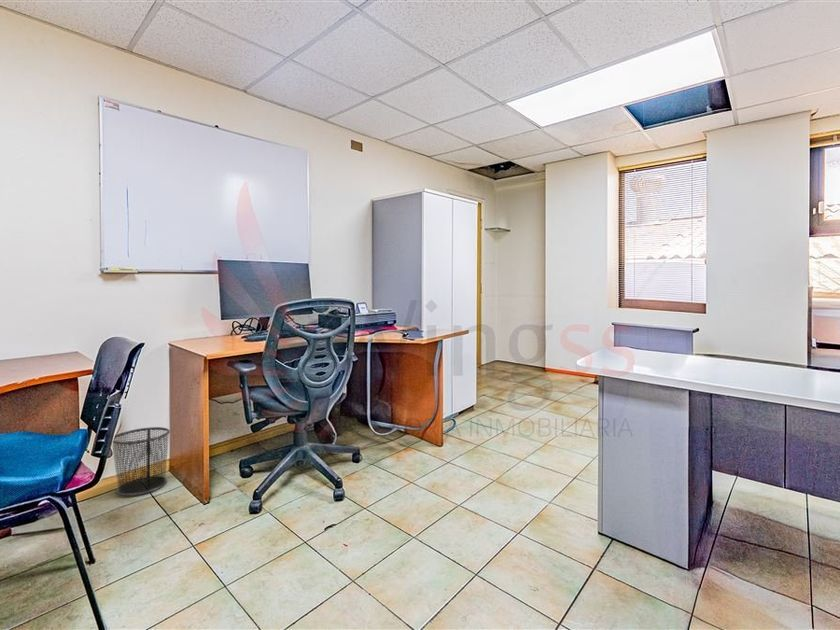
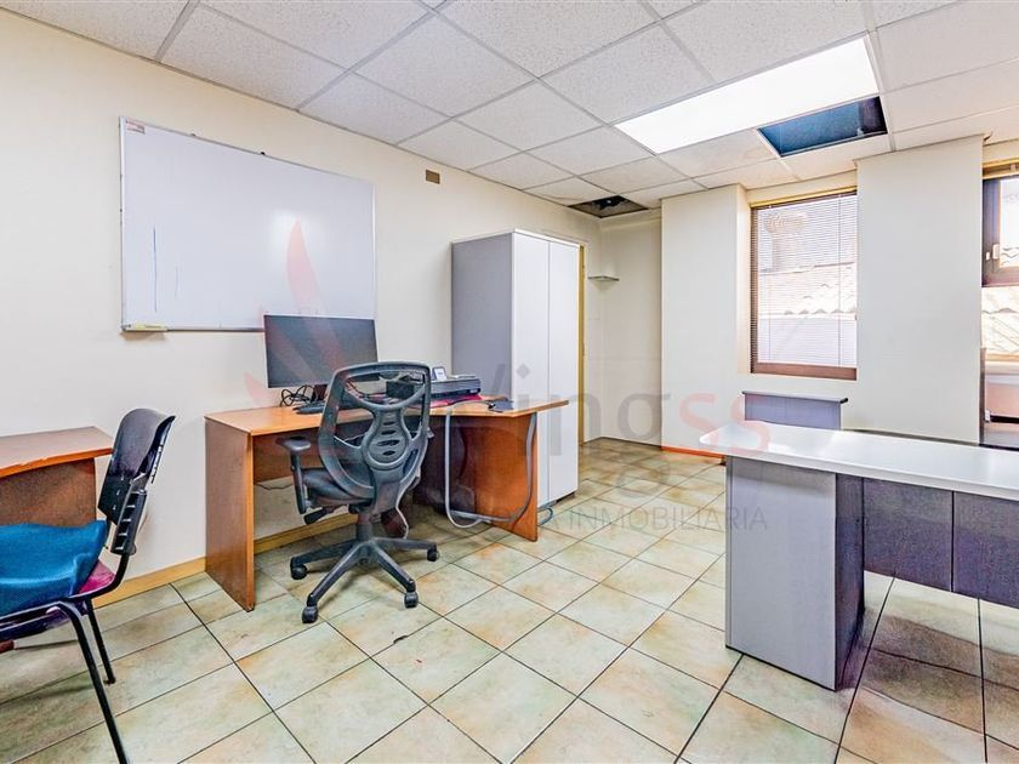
- waste bin [111,426,171,497]
